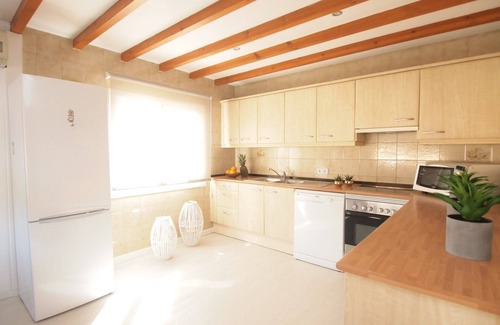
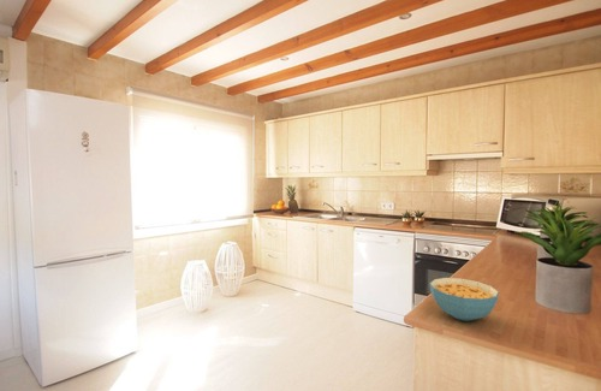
+ cereal bowl [428,277,500,322]
